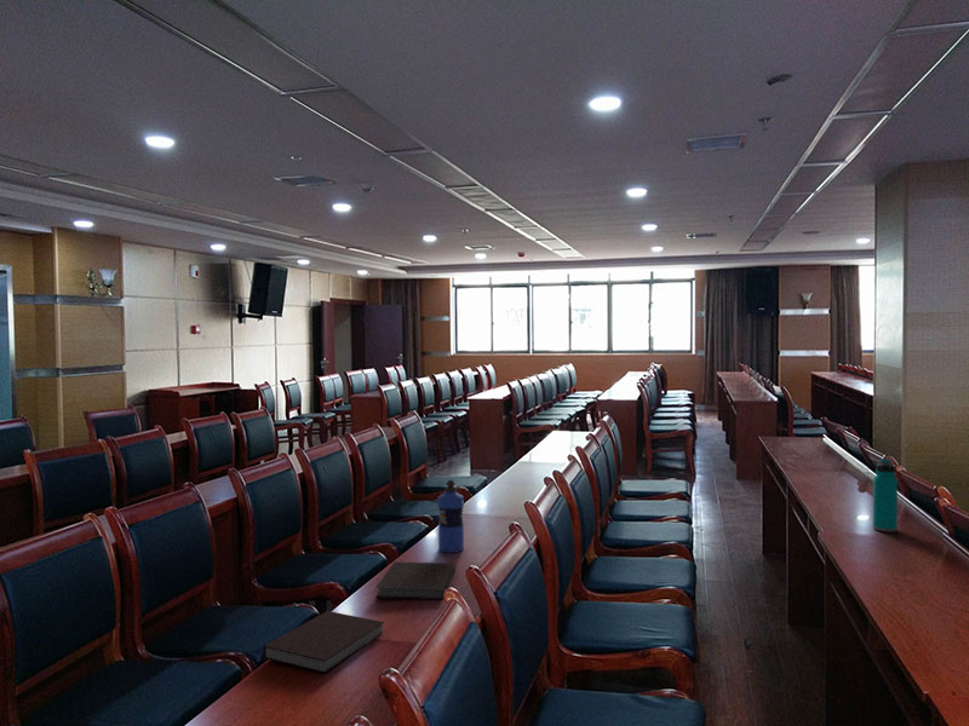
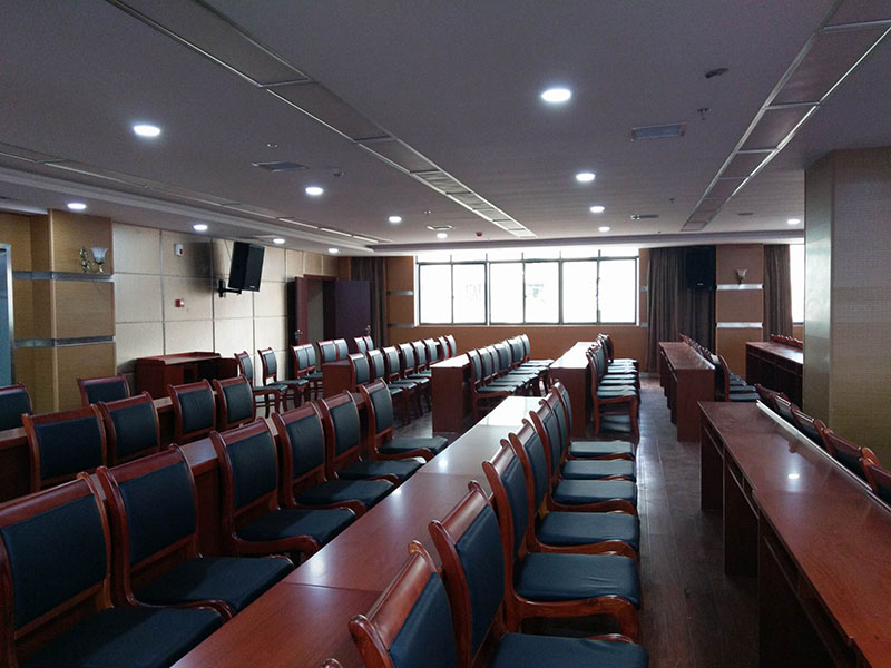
- water bottle [437,479,465,554]
- notebook [262,610,385,674]
- notebook [374,560,457,601]
- water bottle [872,457,899,532]
